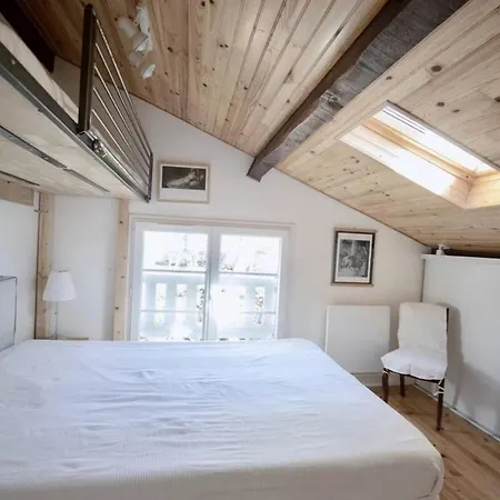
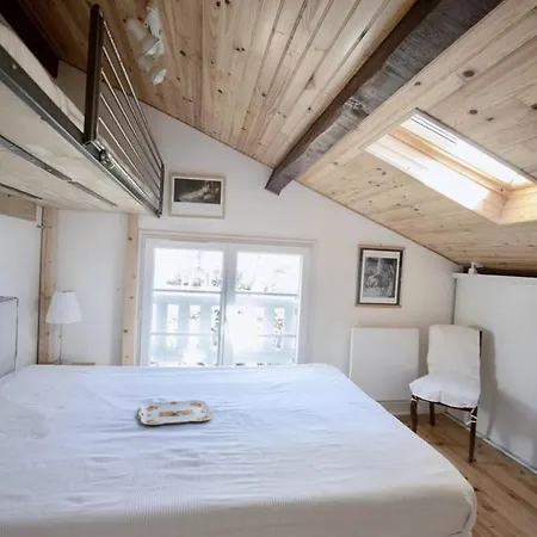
+ serving tray [137,399,214,426]
